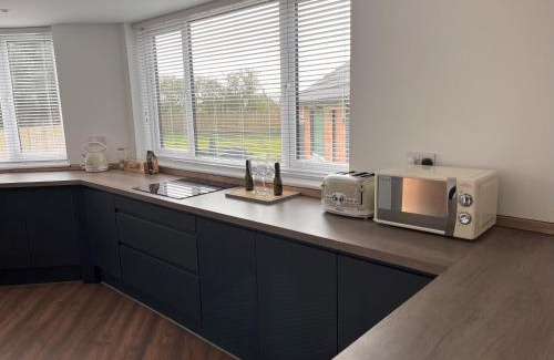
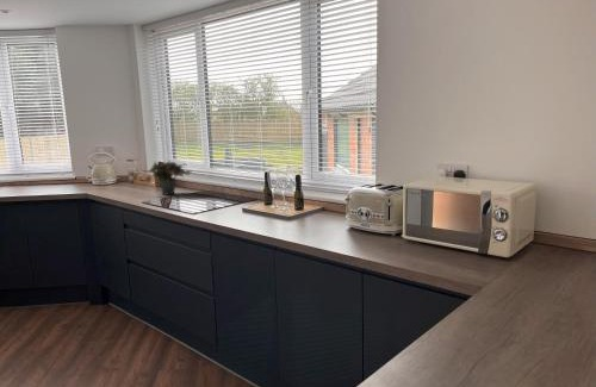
+ potted plant [144,161,192,196]
